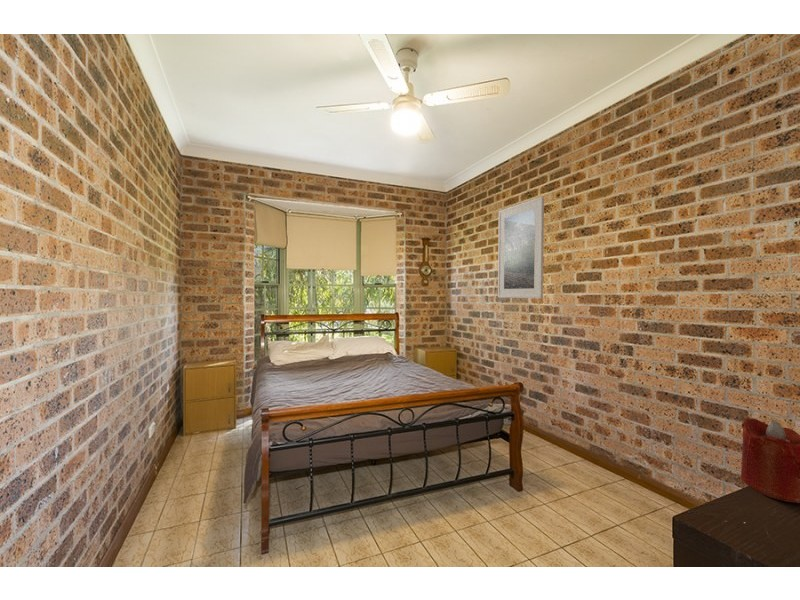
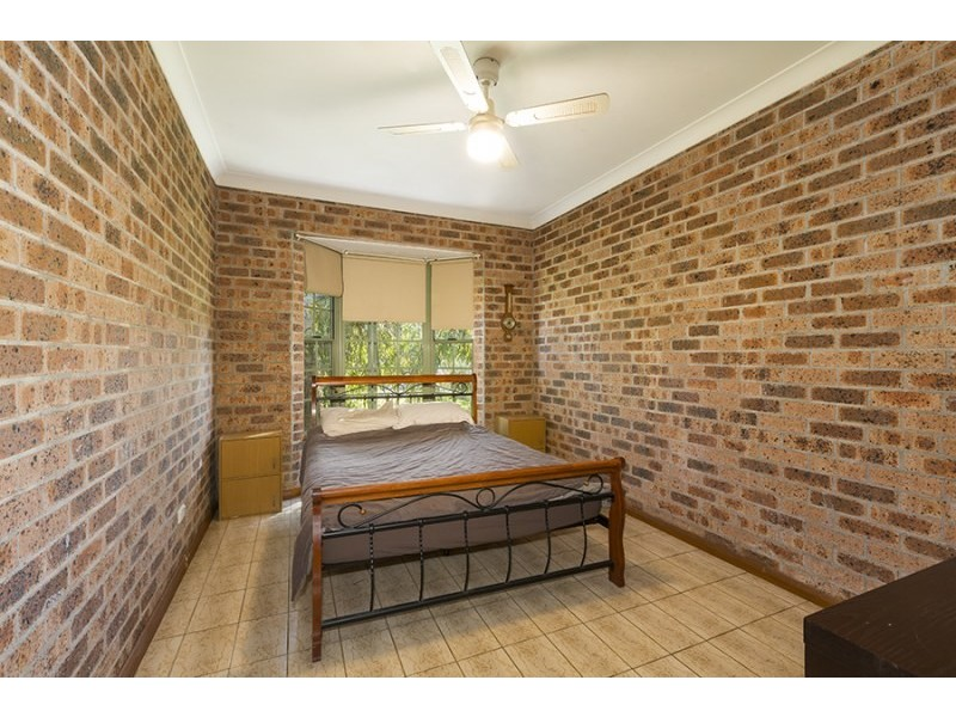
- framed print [497,195,545,299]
- candle [740,417,800,504]
